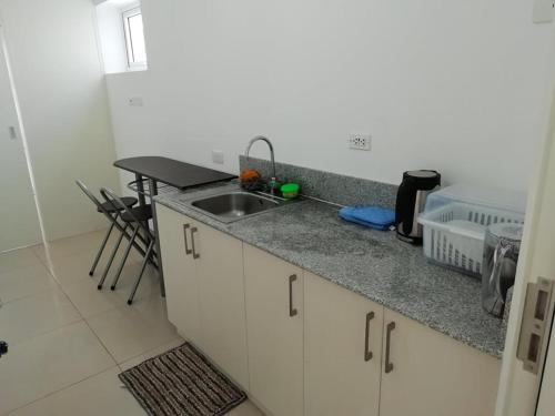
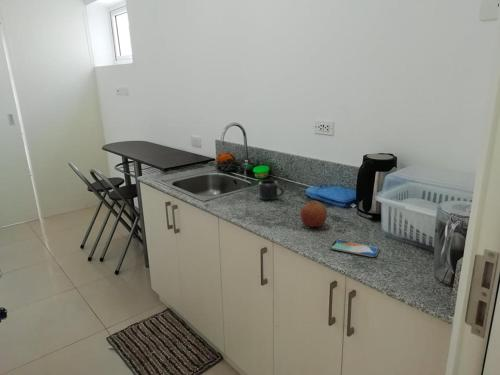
+ fruit [300,200,328,228]
+ mug [257,179,285,201]
+ smartphone [329,239,381,258]
